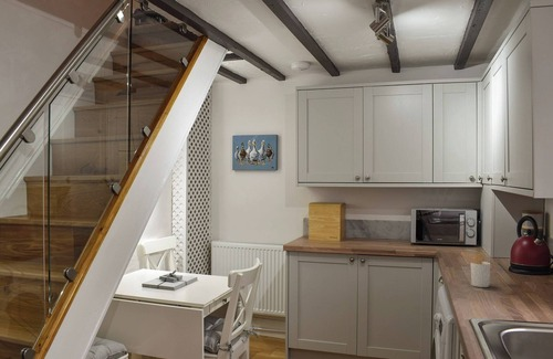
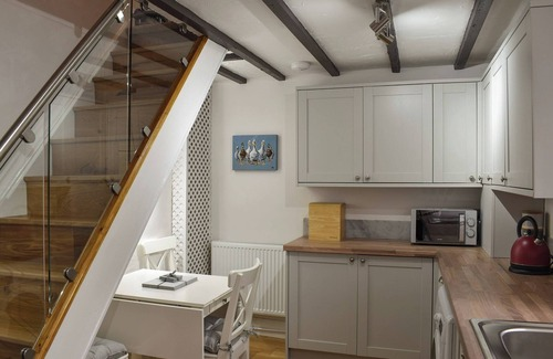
- utensil holder [460,251,491,288]
